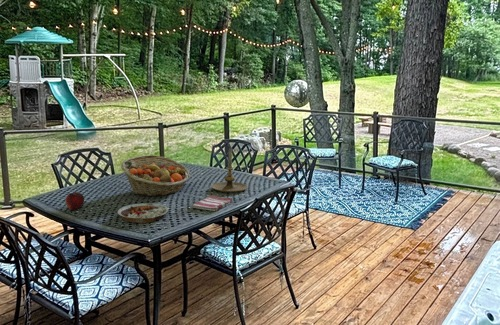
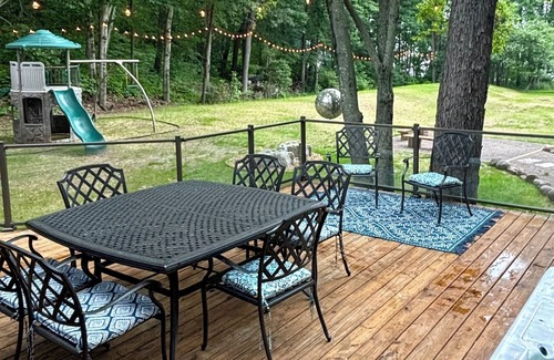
- candle holder [211,148,249,193]
- fruit [65,191,85,211]
- fruit basket [120,154,191,197]
- dish towel [190,194,234,212]
- plate [117,203,169,224]
